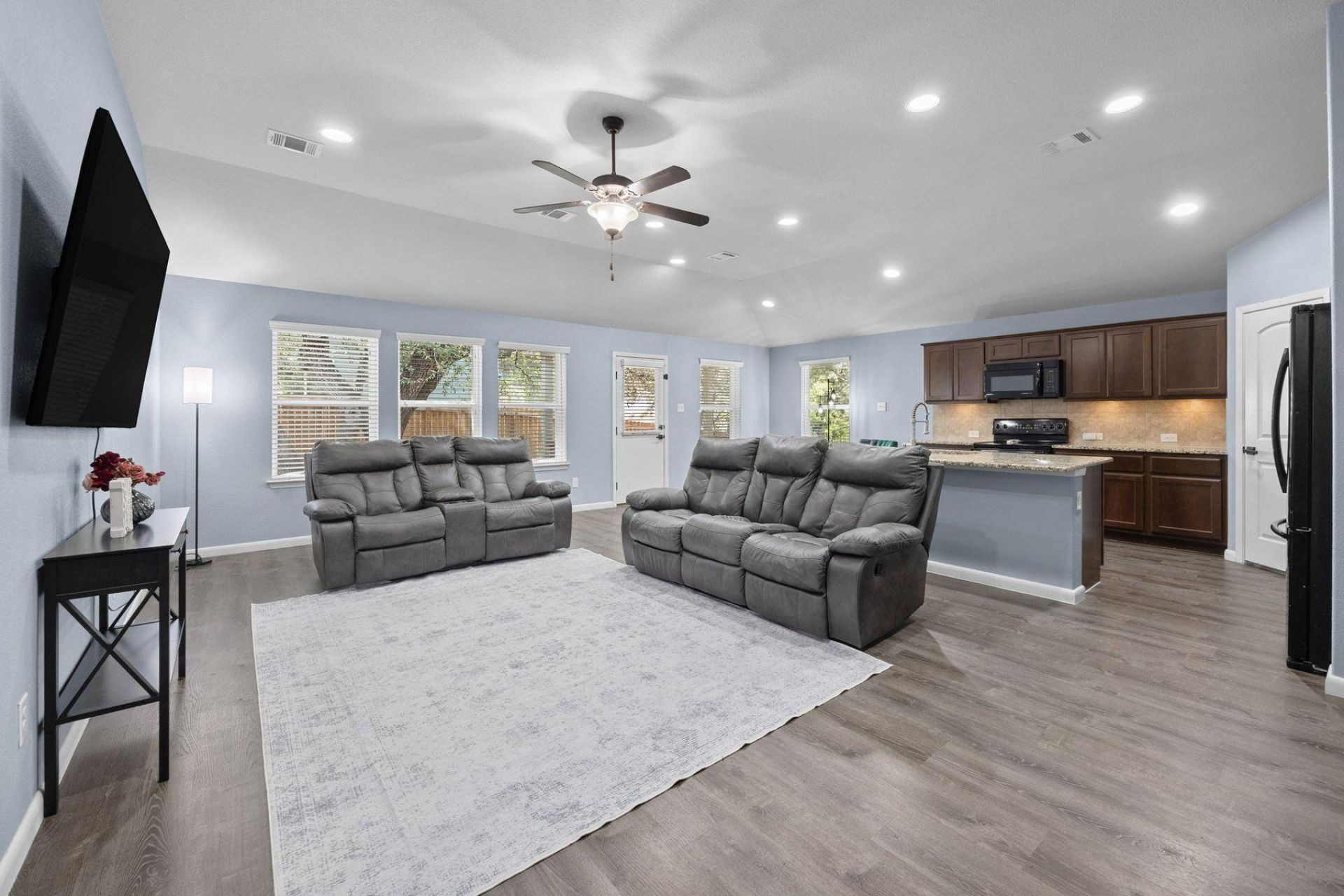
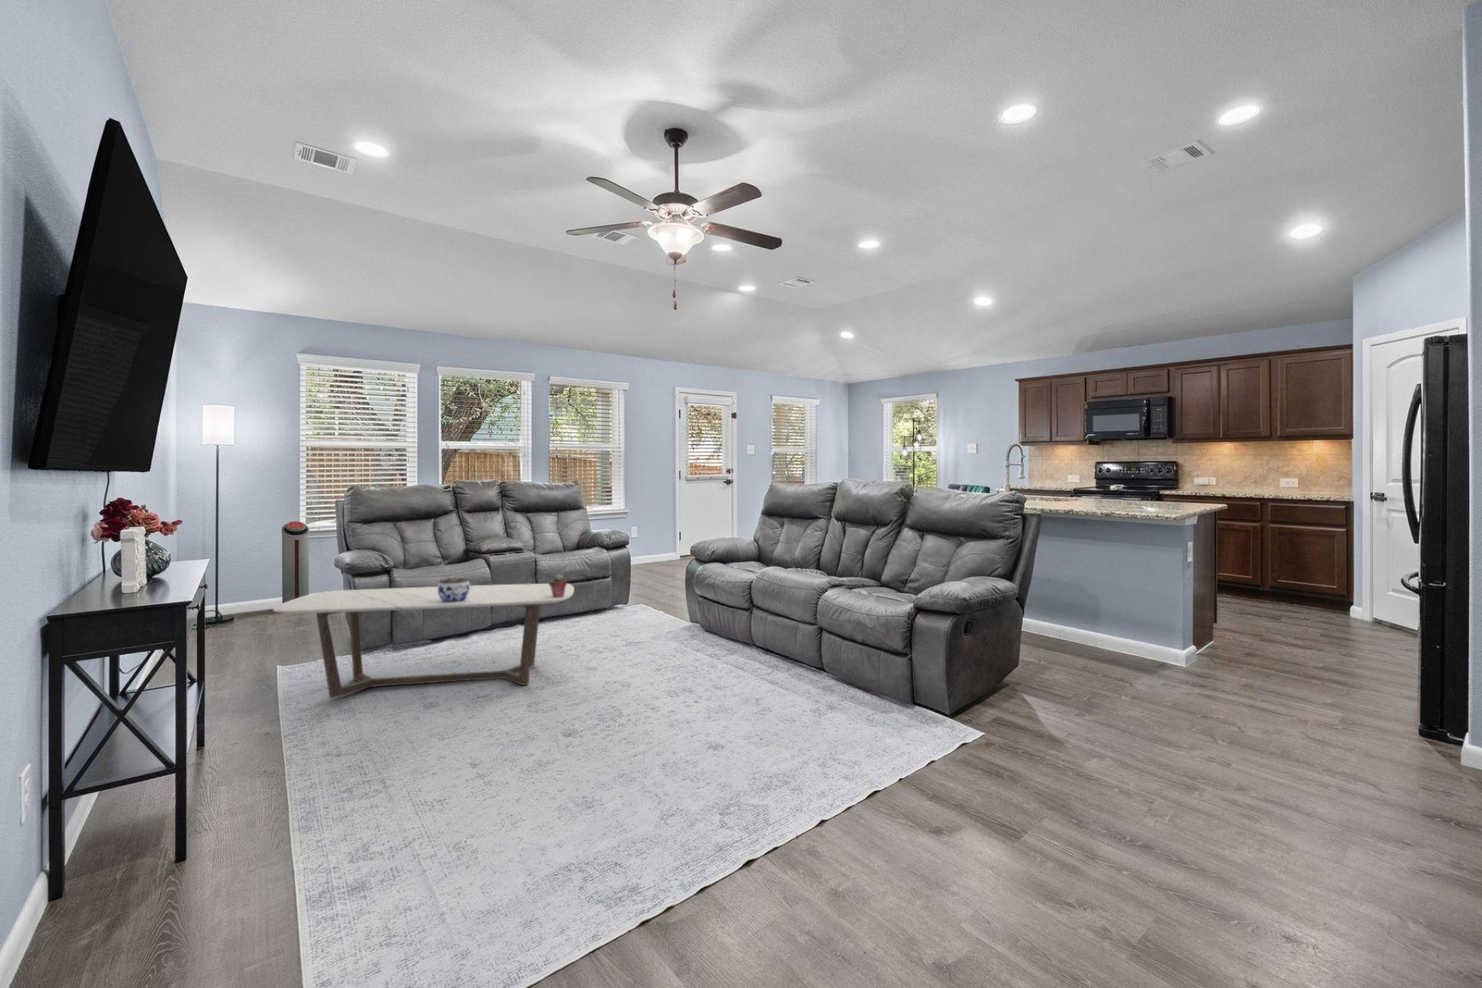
+ potted succulent [548,572,568,598]
+ air purifier [281,520,310,604]
+ coffee table [272,582,574,698]
+ jar [437,577,471,602]
